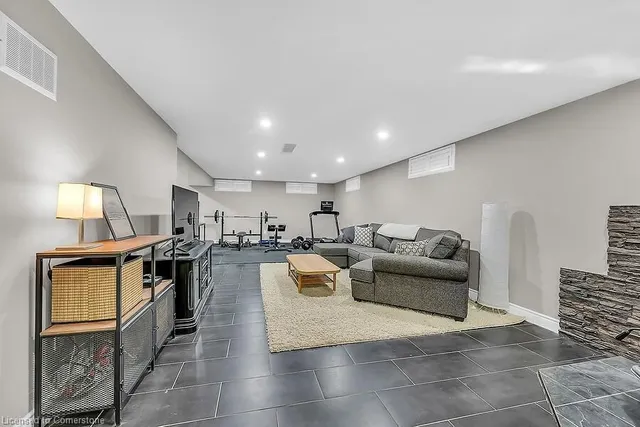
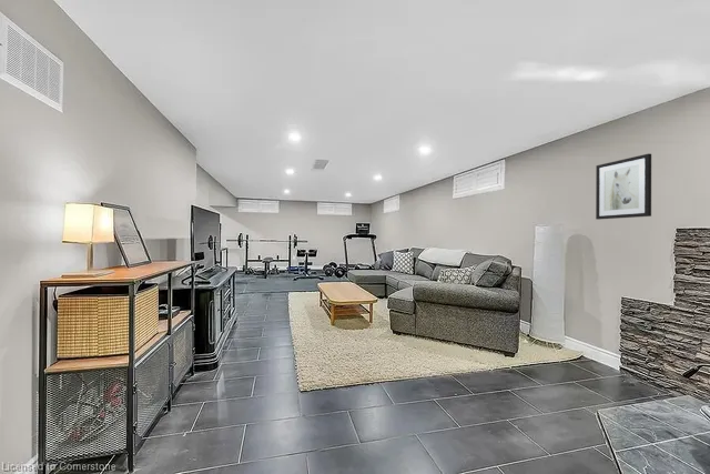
+ wall art [595,152,652,221]
